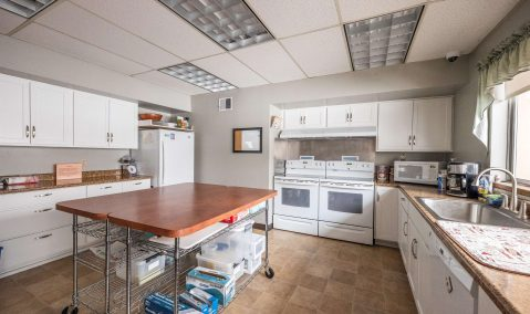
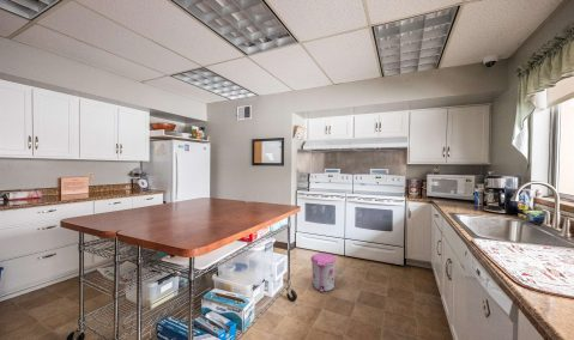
+ trash can [310,253,337,293]
